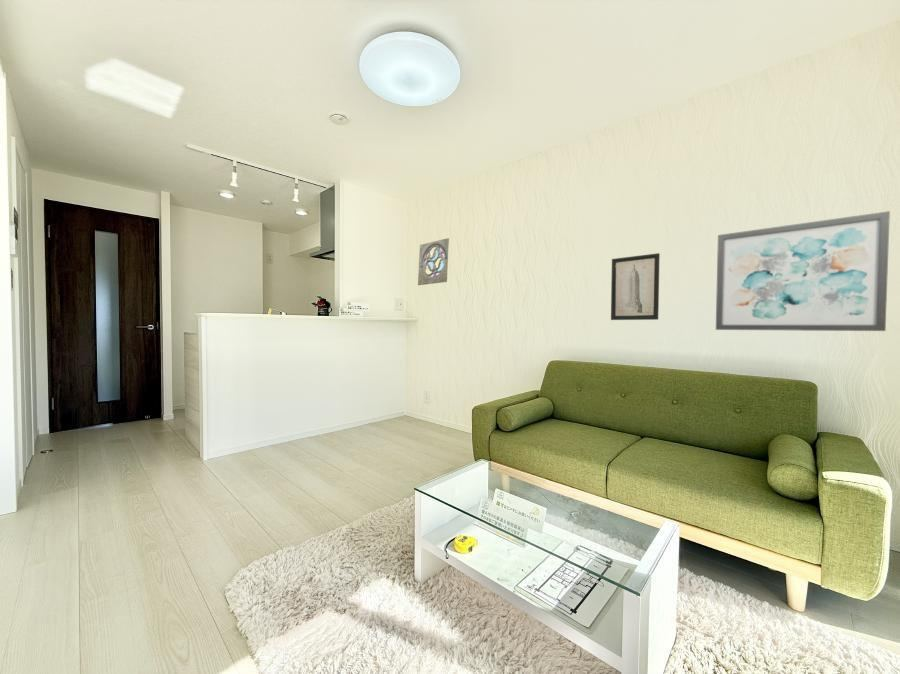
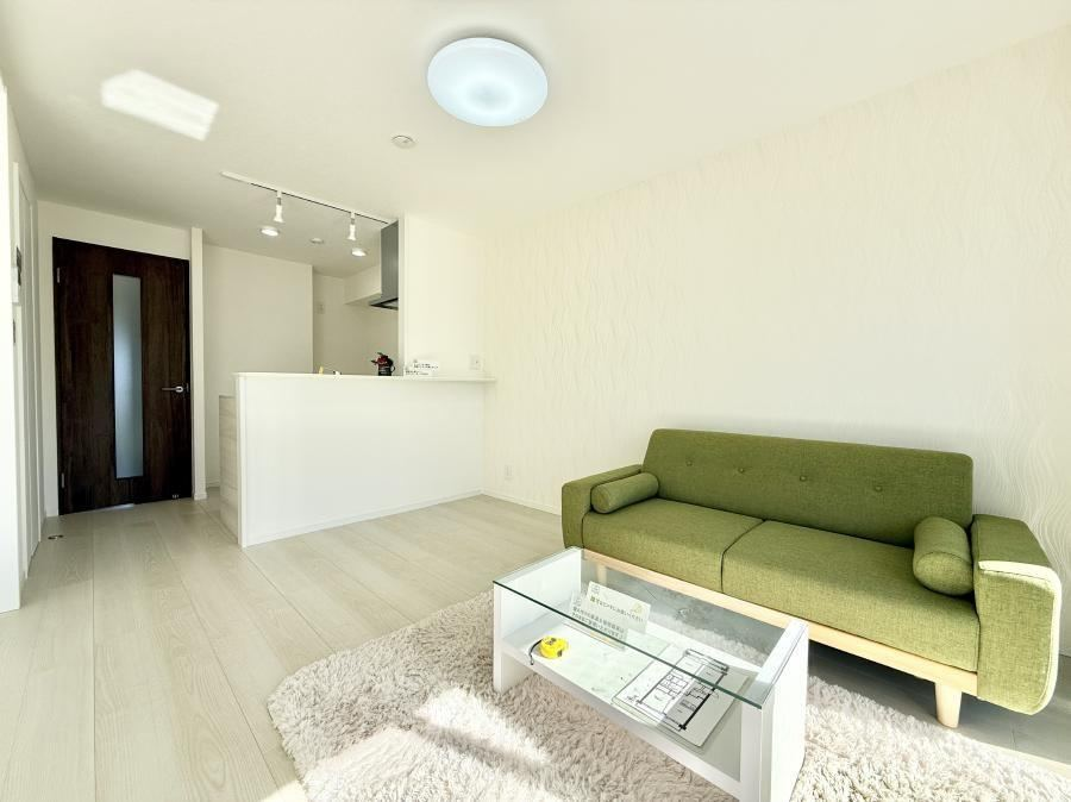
- wall ornament [417,237,450,286]
- wall art [610,252,661,321]
- wall art [715,210,891,332]
